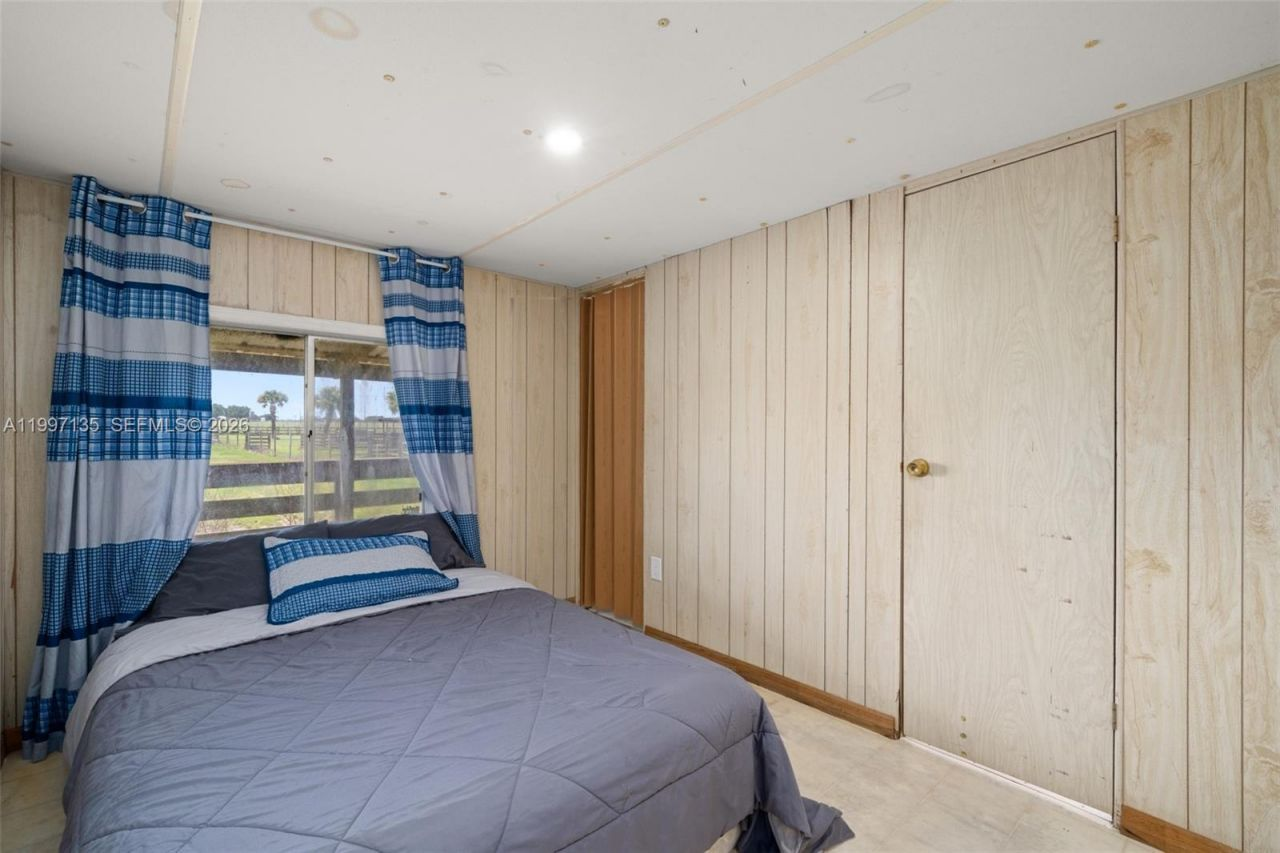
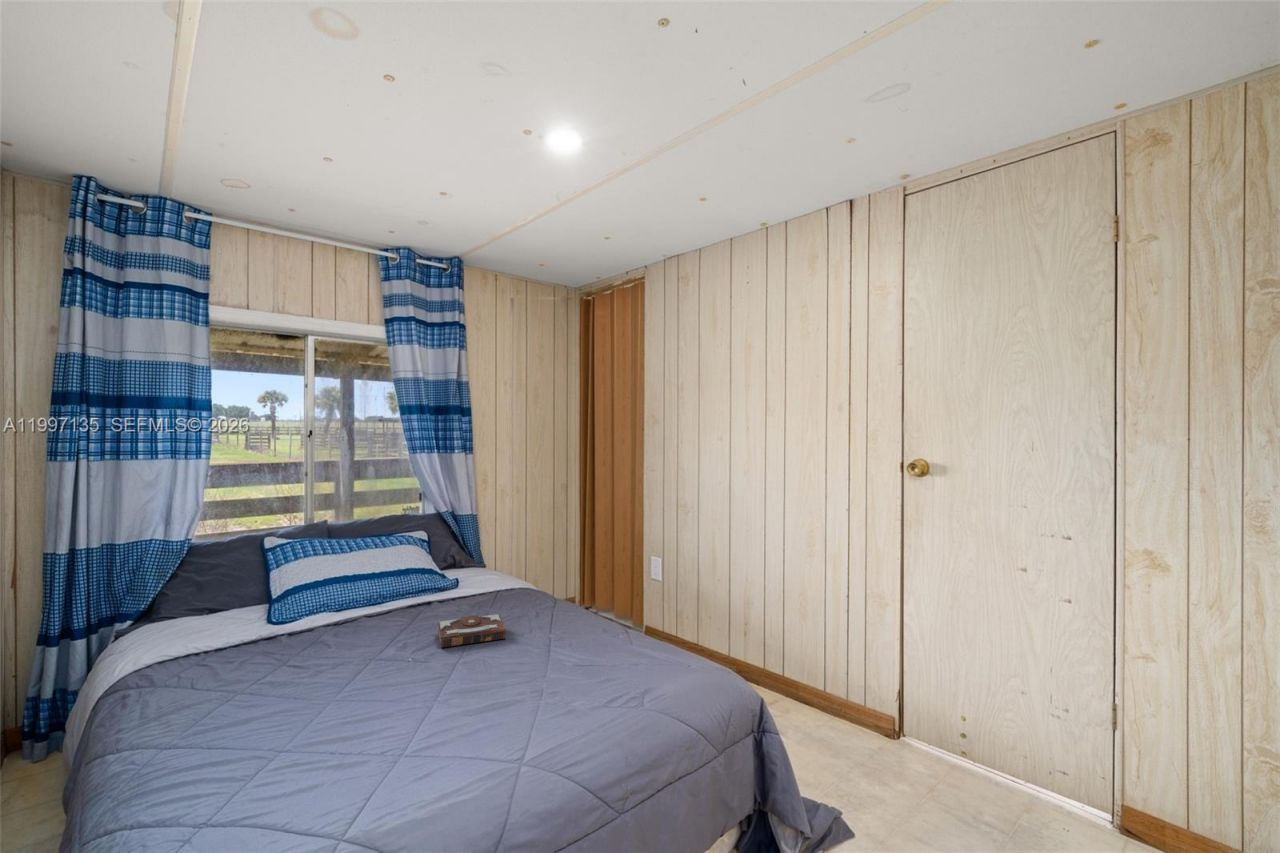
+ book [437,613,507,649]
